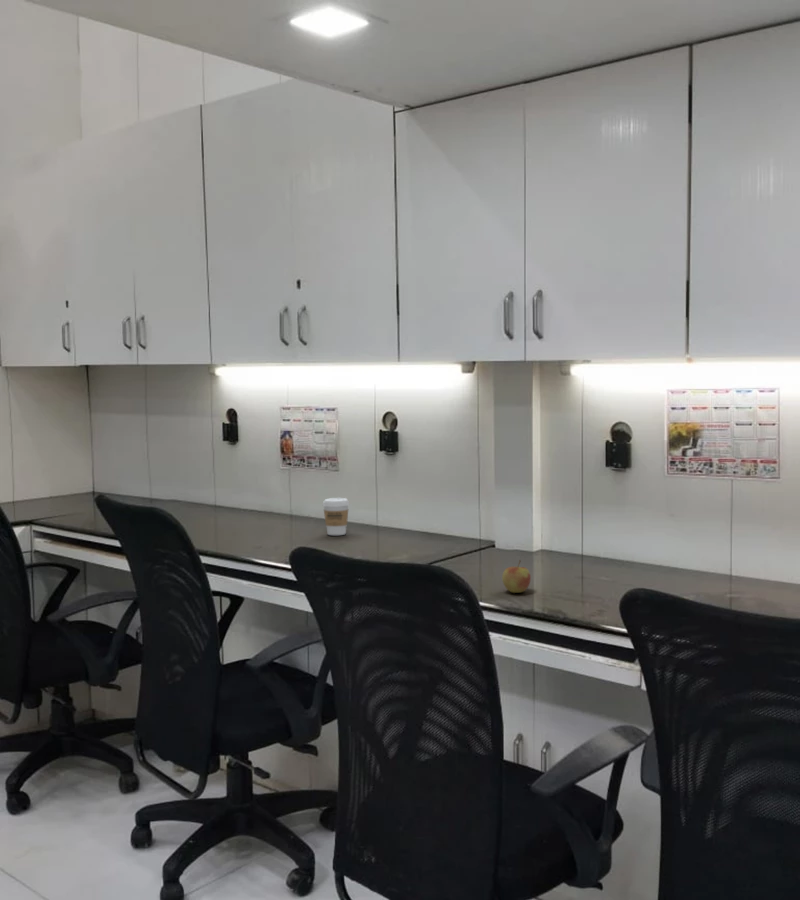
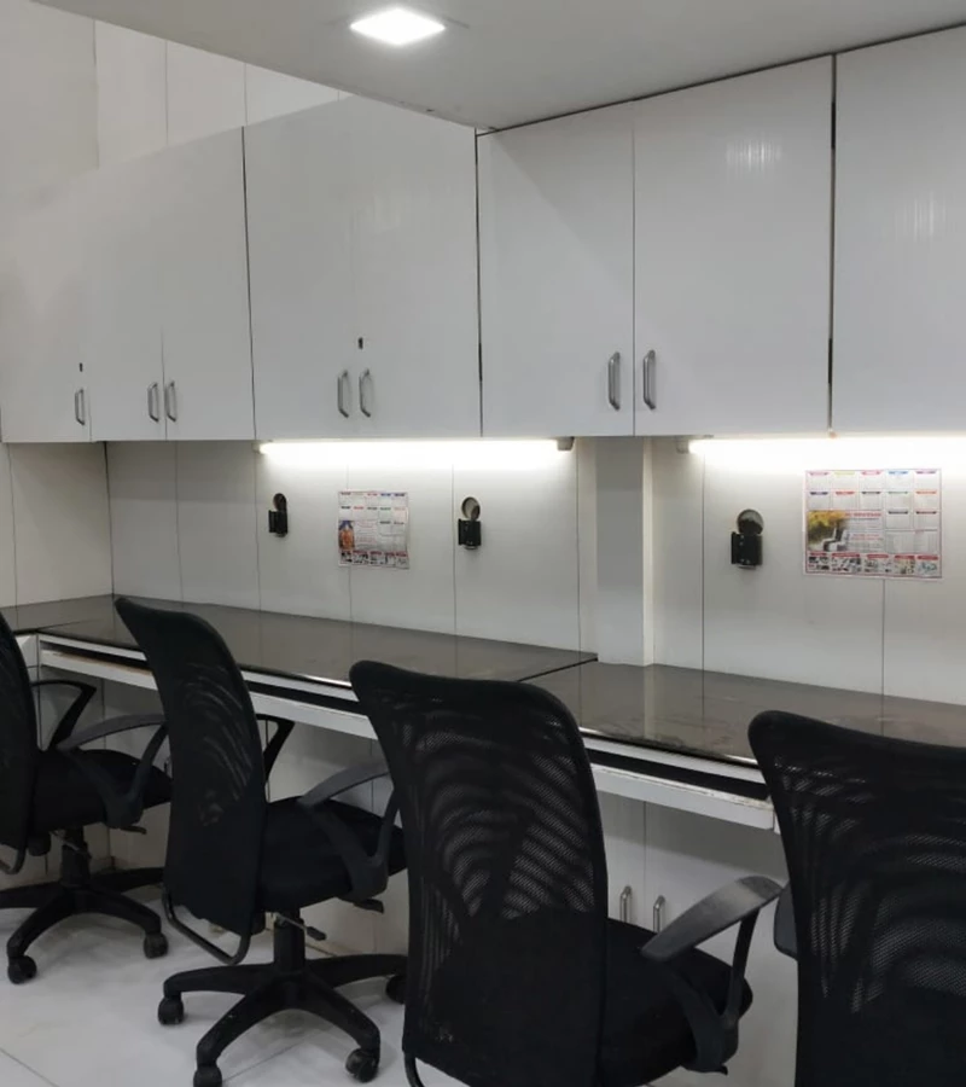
- coffee cup [322,496,350,536]
- apple [501,559,532,594]
